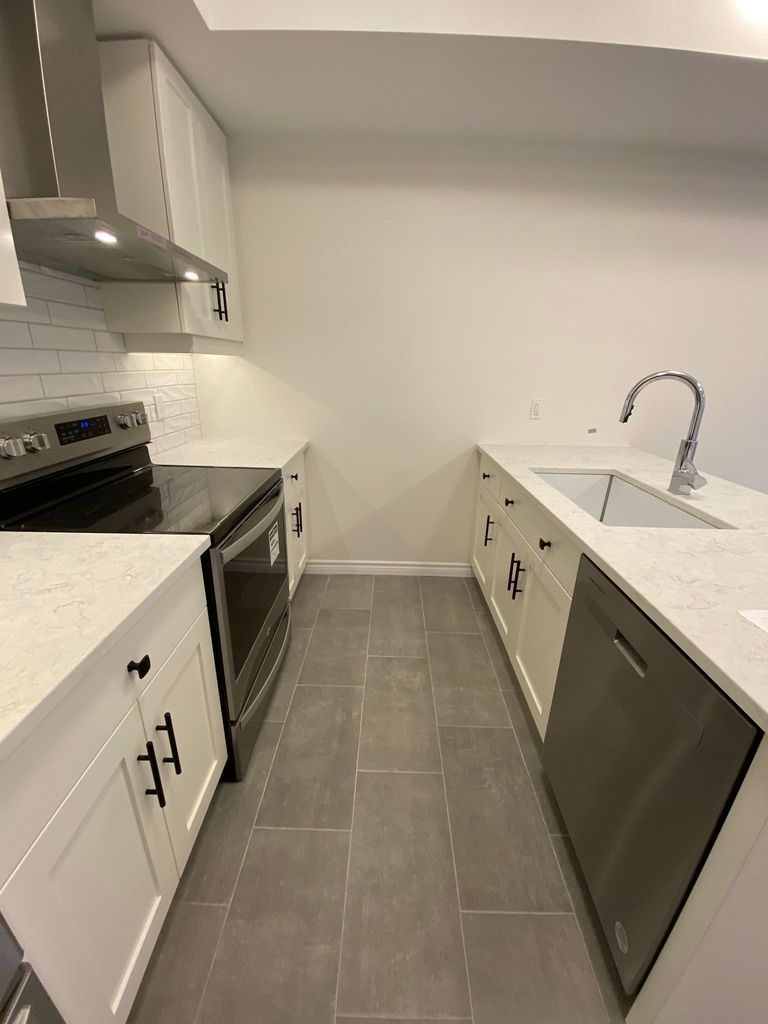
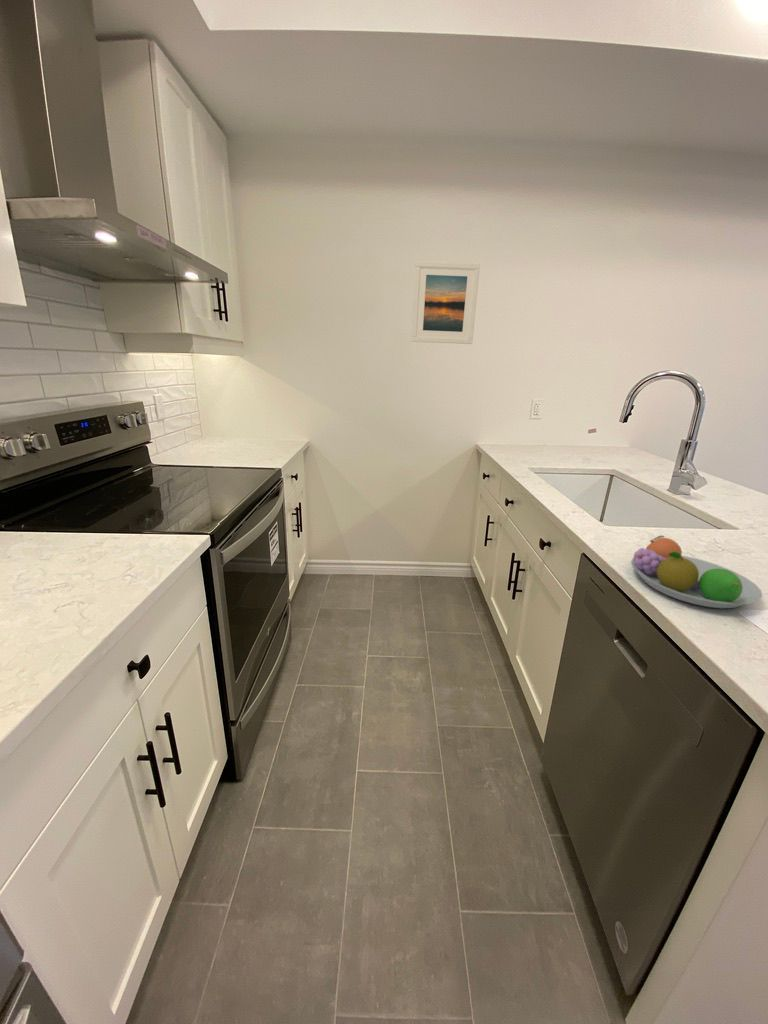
+ fruit bowl [630,535,764,609]
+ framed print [410,260,481,345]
